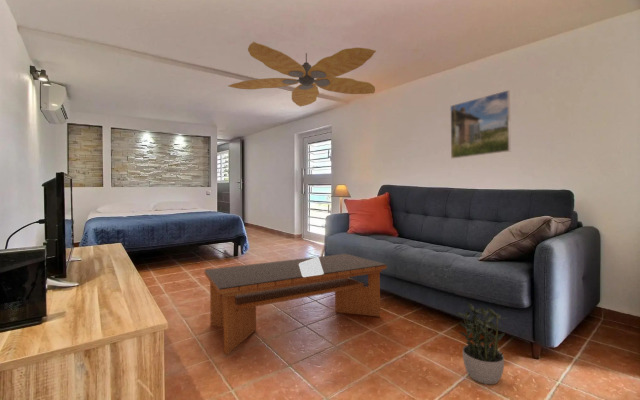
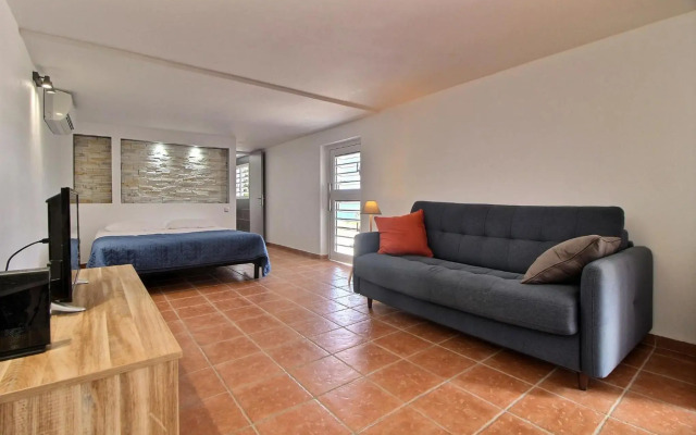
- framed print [449,89,512,160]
- ceiling fan [227,41,377,108]
- coffee table [204,253,388,355]
- potted plant [454,302,511,385]
